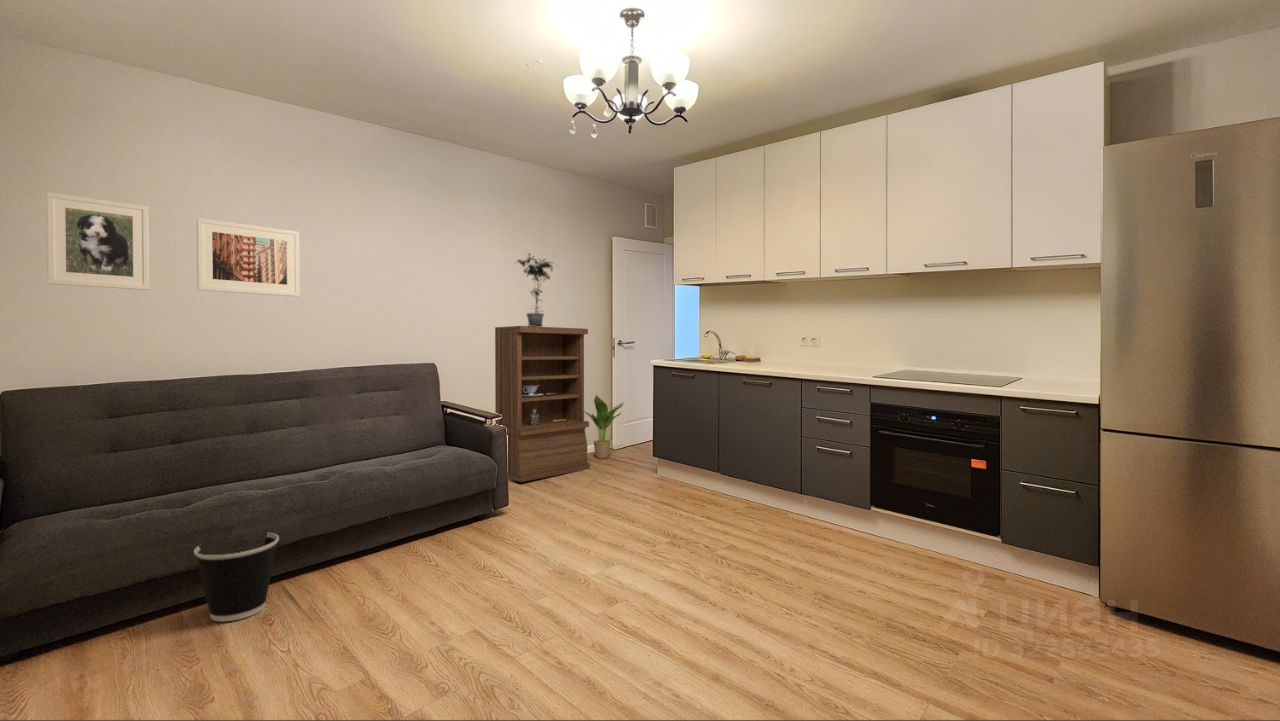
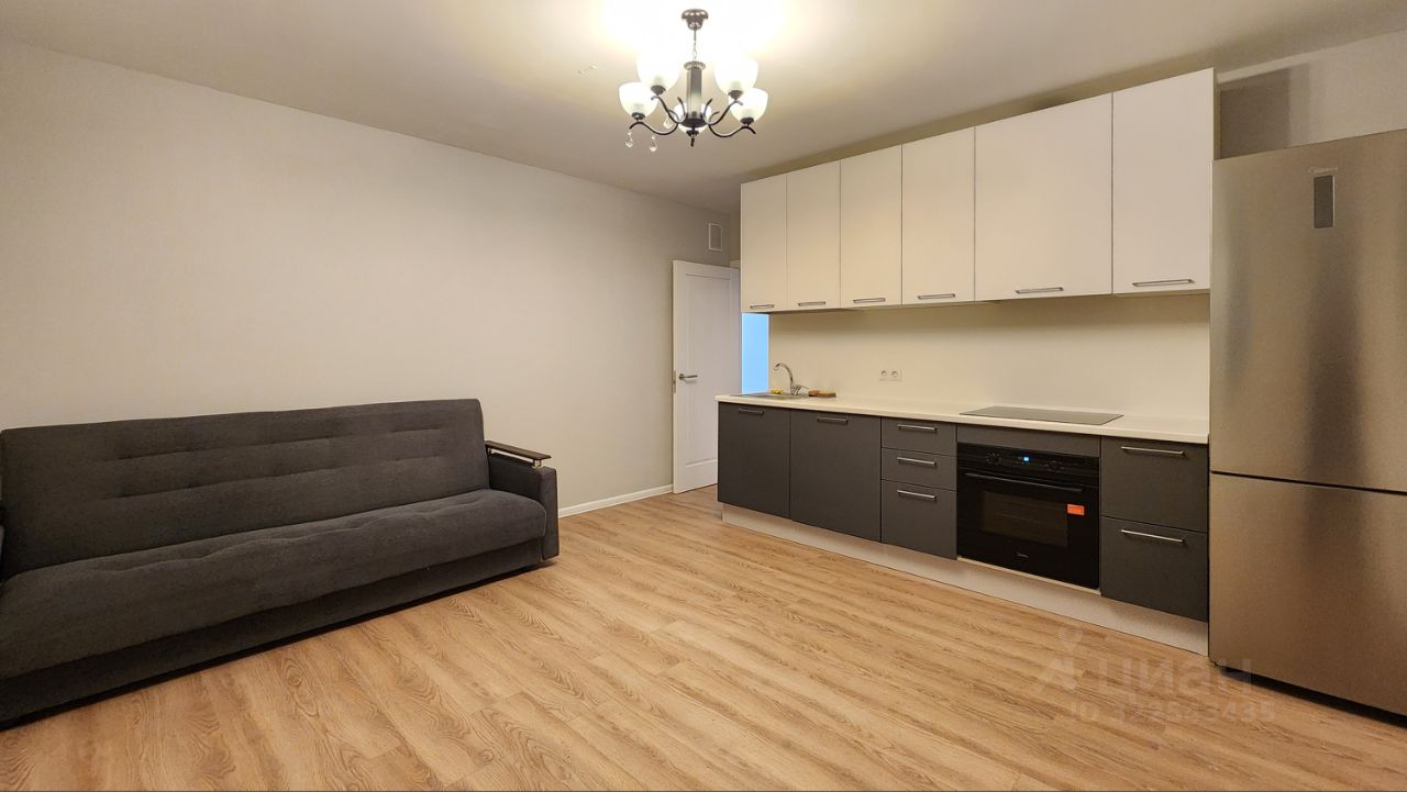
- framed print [196,217,301,298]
- potted plant [584,394,625,460]
- potted plant [514,252,555,327]
- bookshelf [494,325,591,483]
- wastebasket [193,532,280,622]
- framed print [45,191,151,291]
